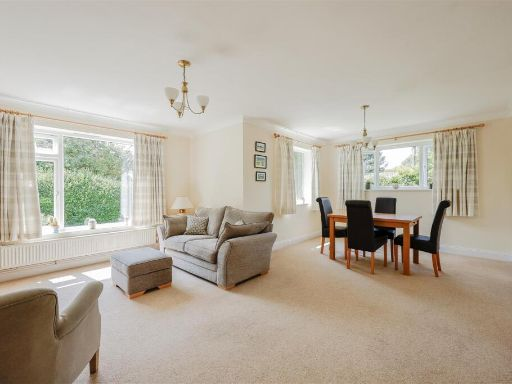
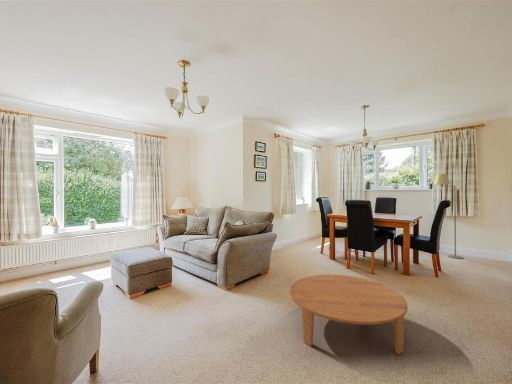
+ coffee table [289,274,409,356]
+ floor lamp [433,173,464,260]
